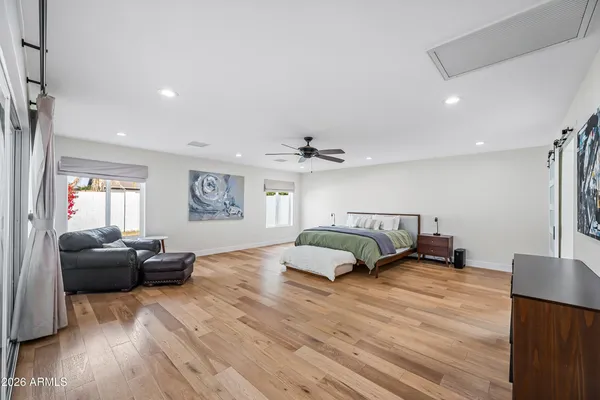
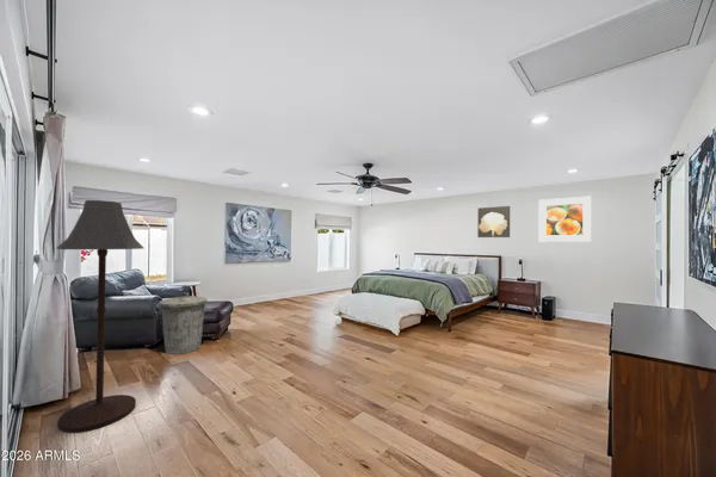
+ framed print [538,196,593,243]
+ wall art [476,205,511,238]
+ floor lamp [55,199,144,434]
+ trash can [159,292,208,355]
